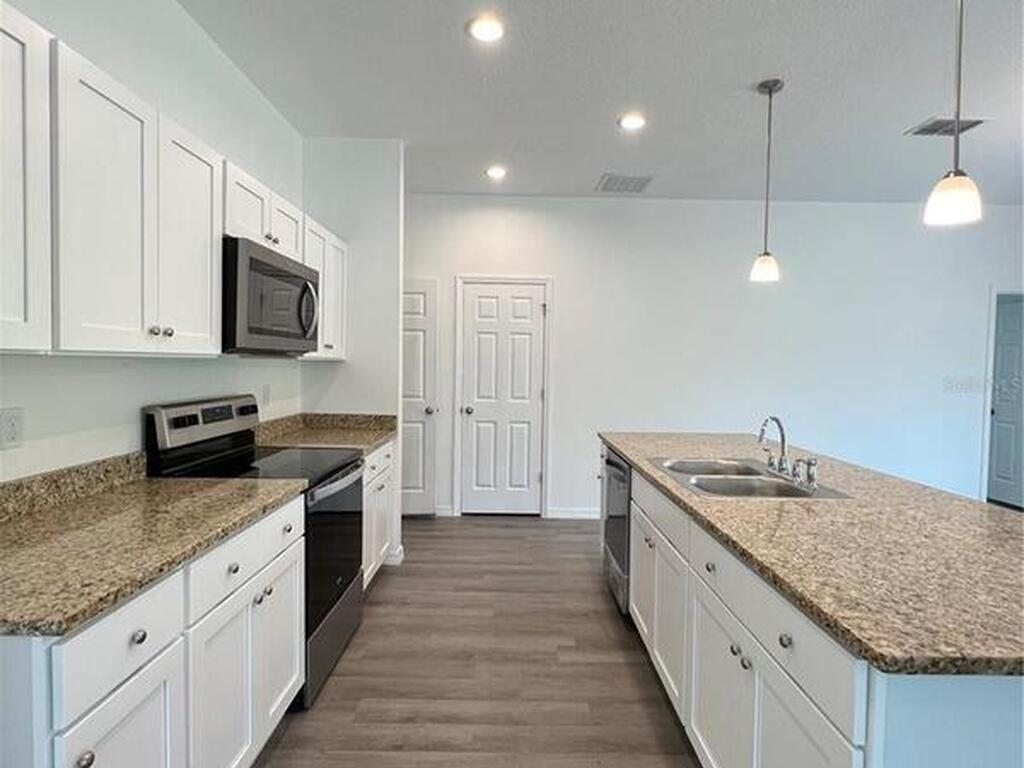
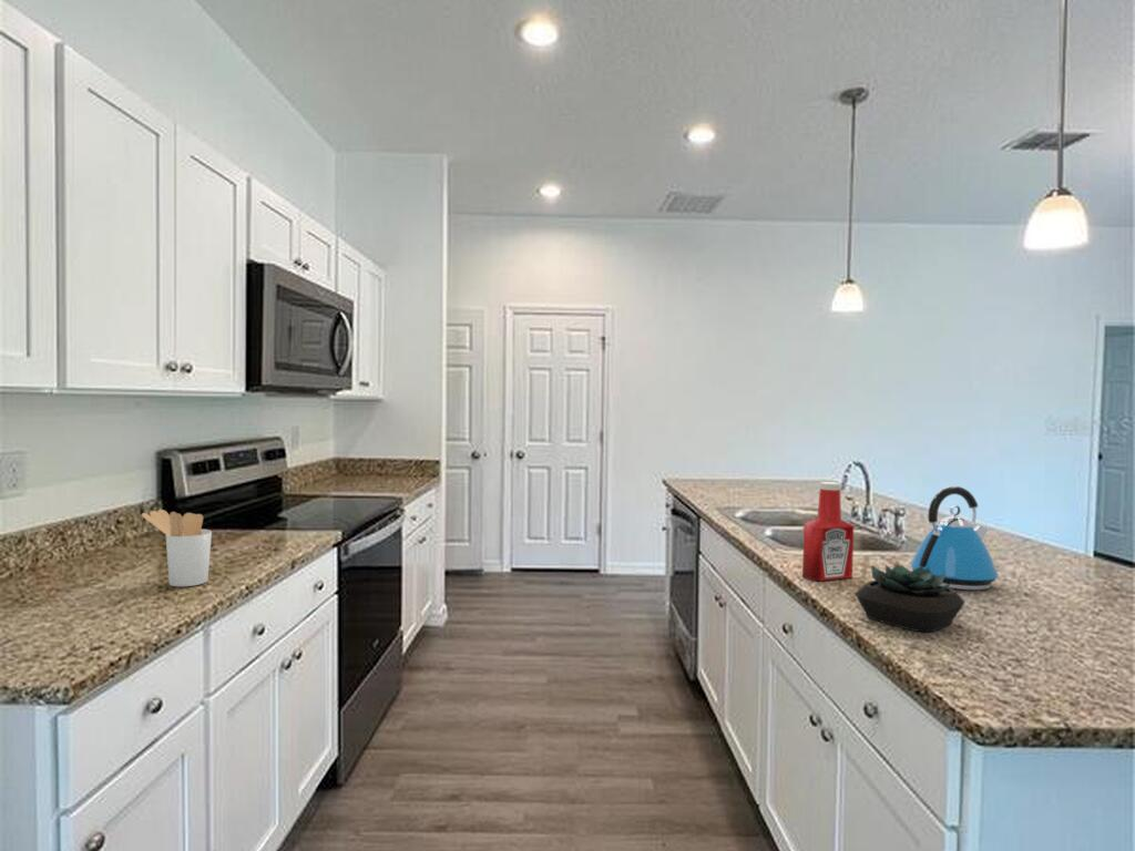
+ succulent plant [853,563,967,633]
+ utensil holder [141,509,213,587]
+ kettle [910,485,1000,591]
+ soap bottle [801,481,855,582]
